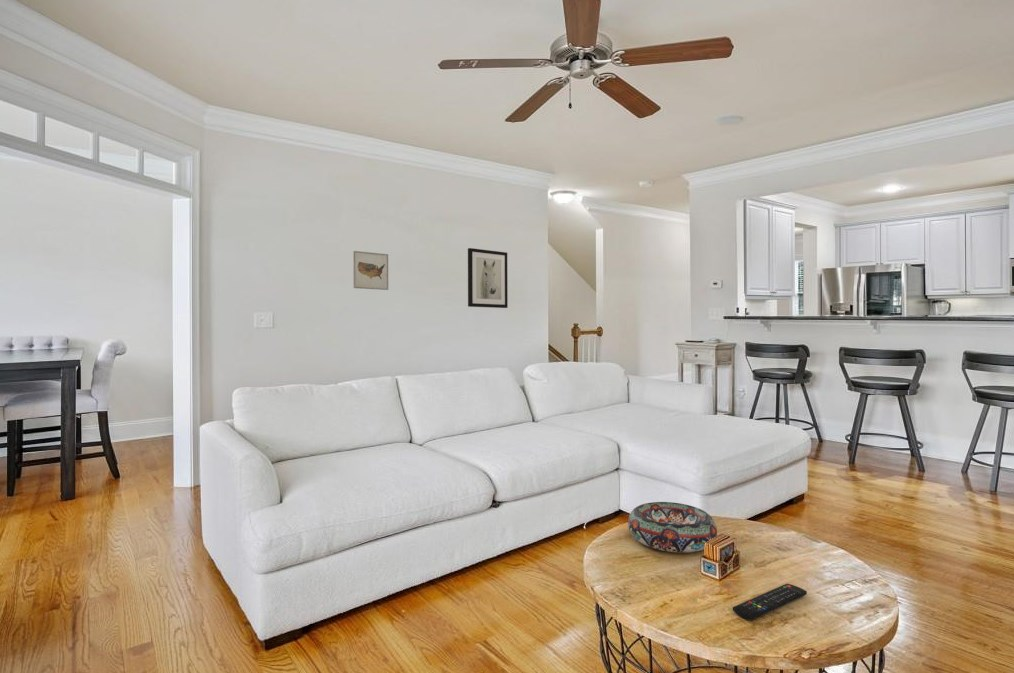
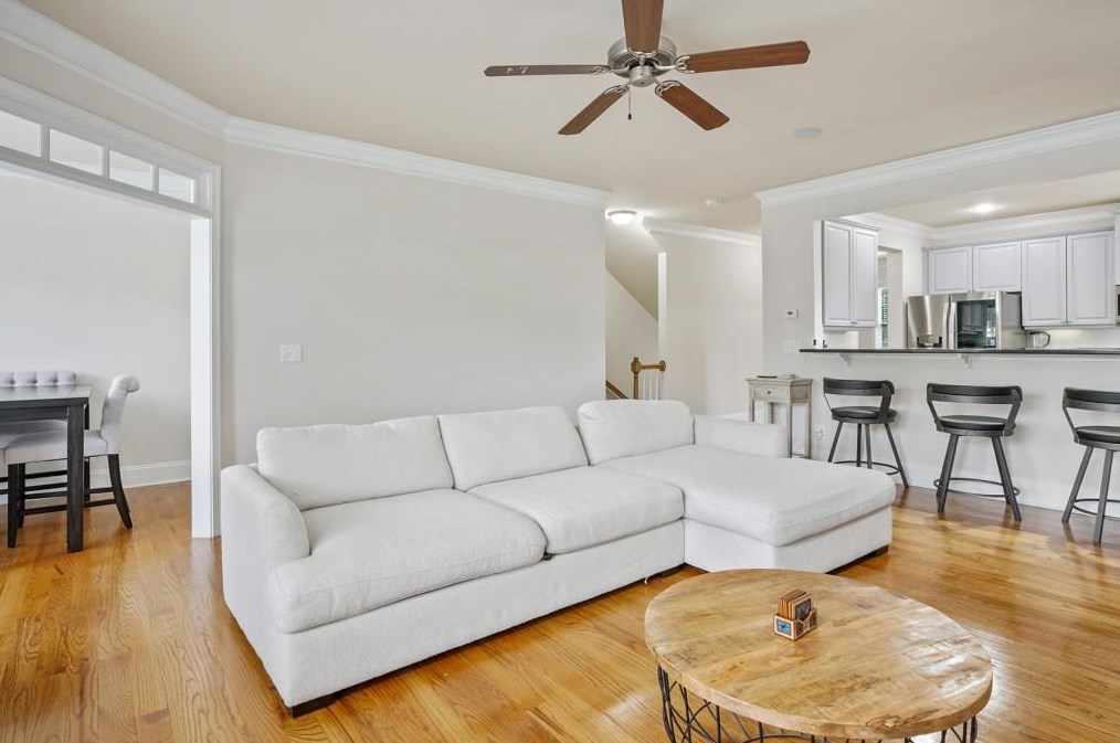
- decorative bowl [627,501,718,554]
- remote control [732,583,808,621]
- wall art [352,250,389,291]
- wall art [467,247,509,309]
